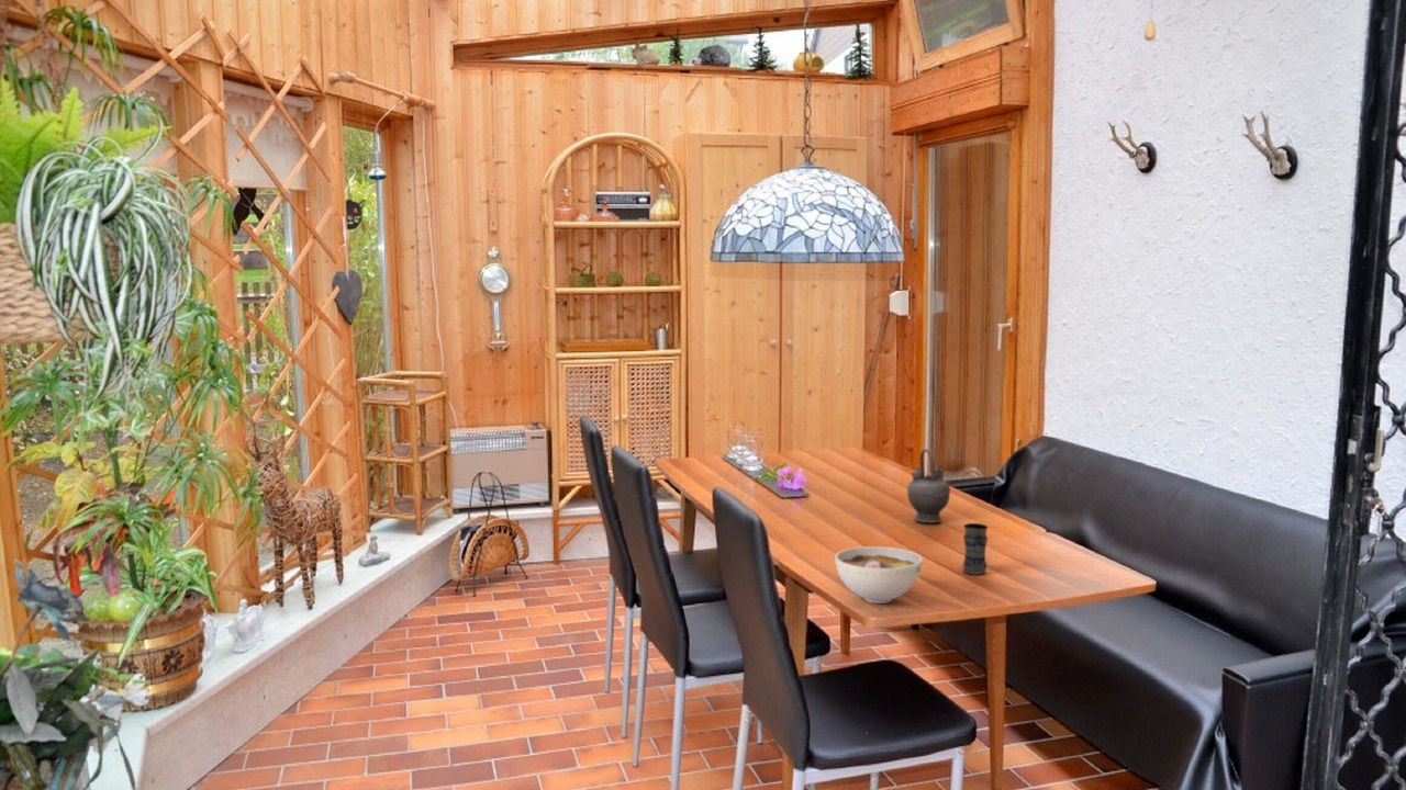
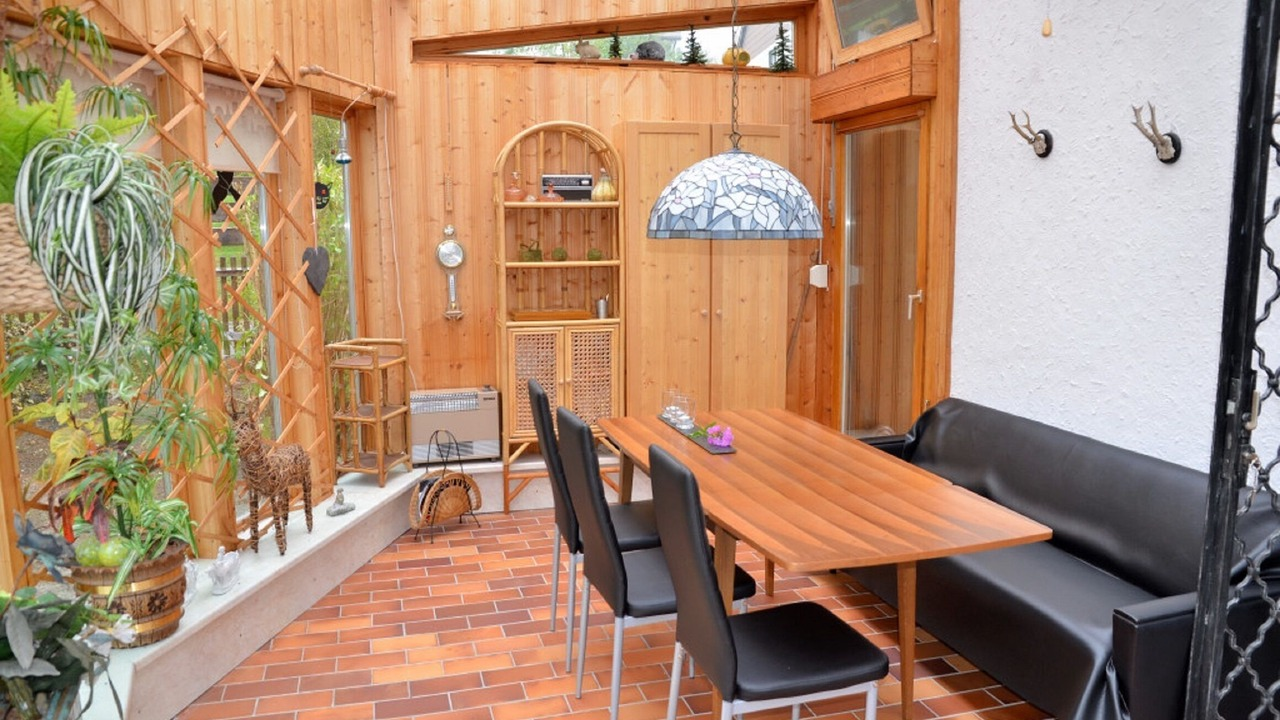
- bowl [834,545,924,605]
- jar [961,522,989,576]
- teapot [906,448,951,524]
